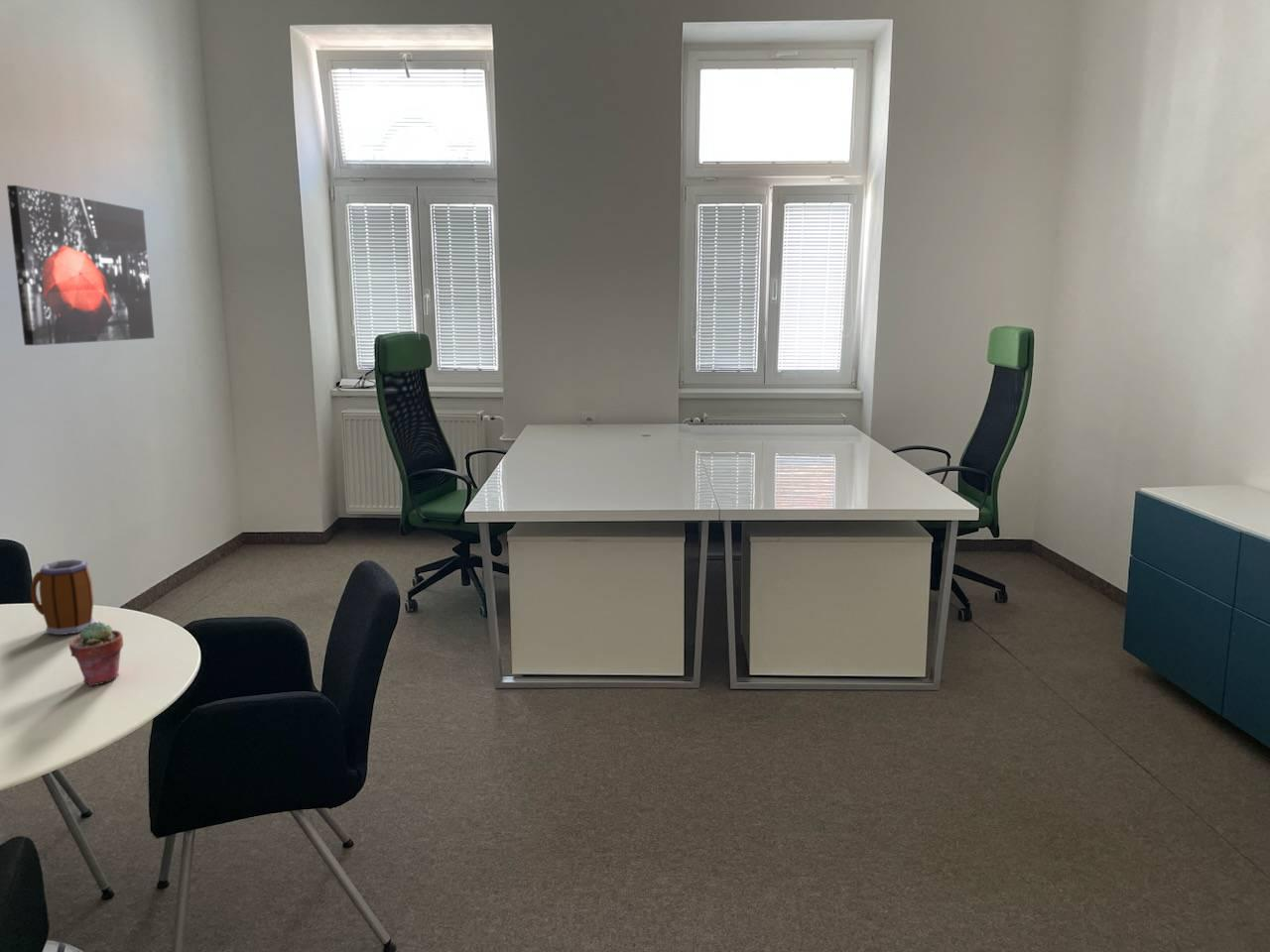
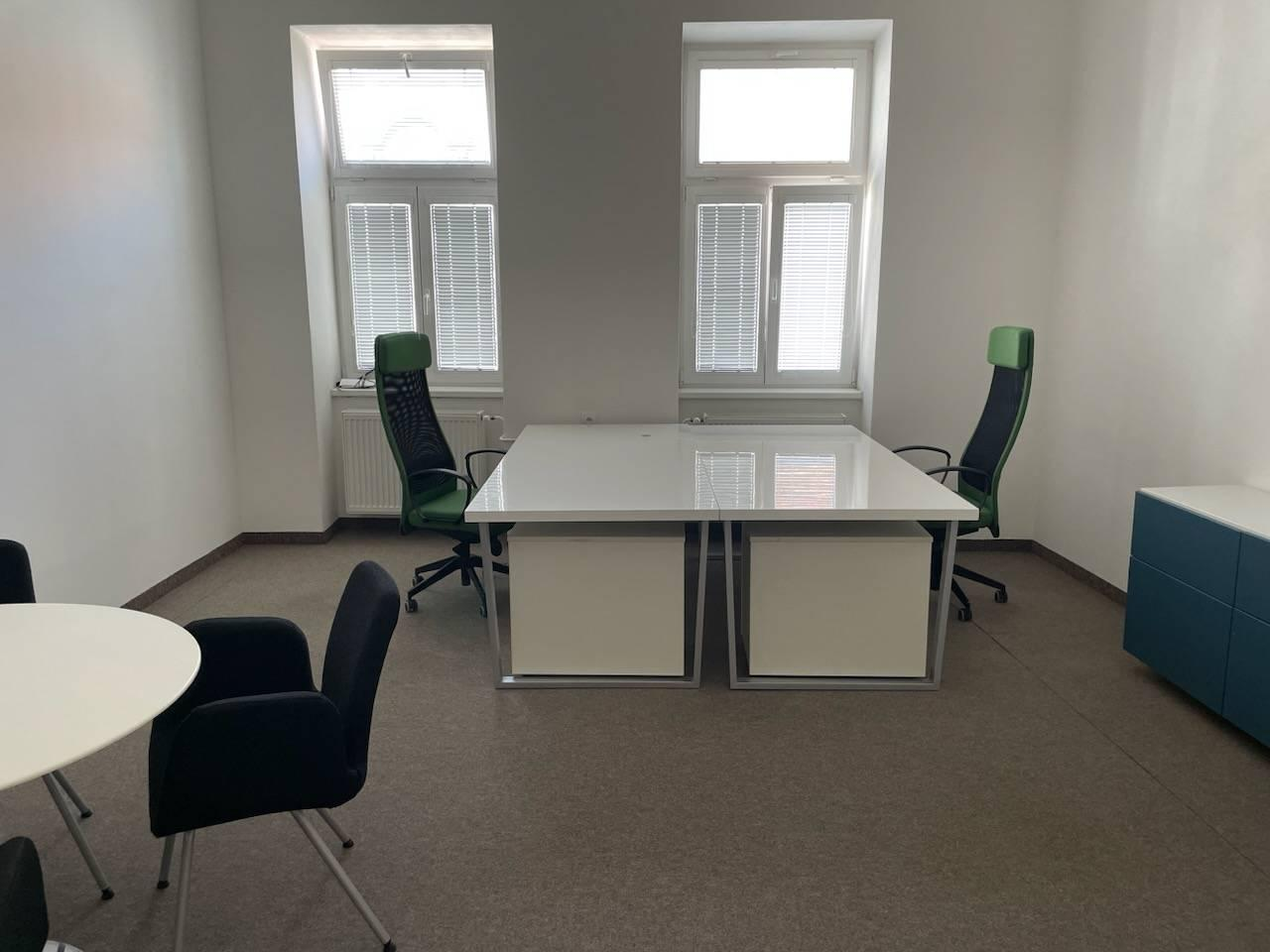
- potted succulent [68,621,124,686]
- mug [30,558,95,636]
- wall art [6,184,156,346]
